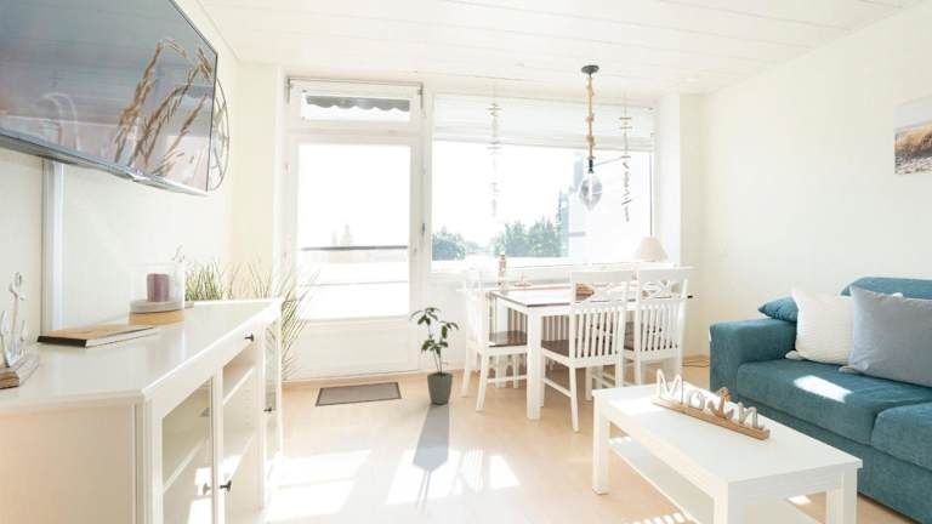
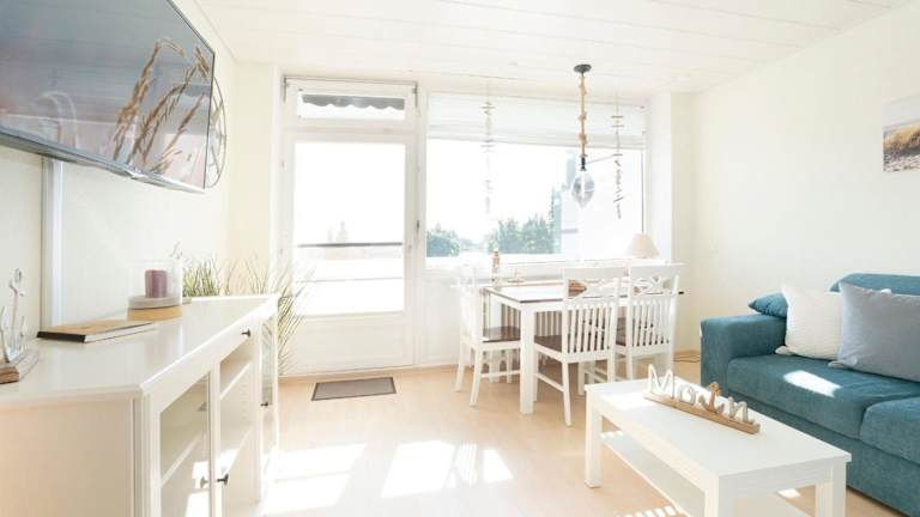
- house plant [409,306,460,405]
